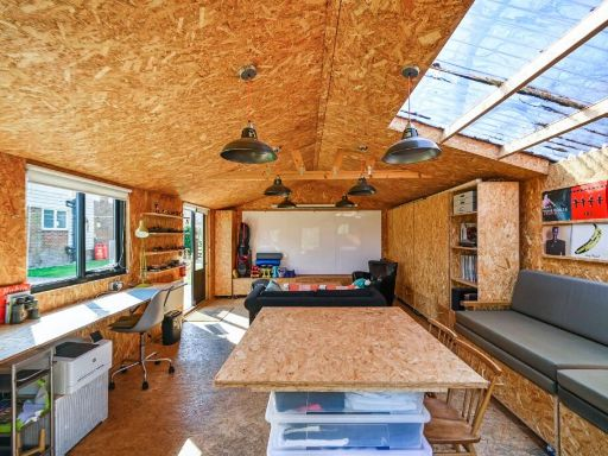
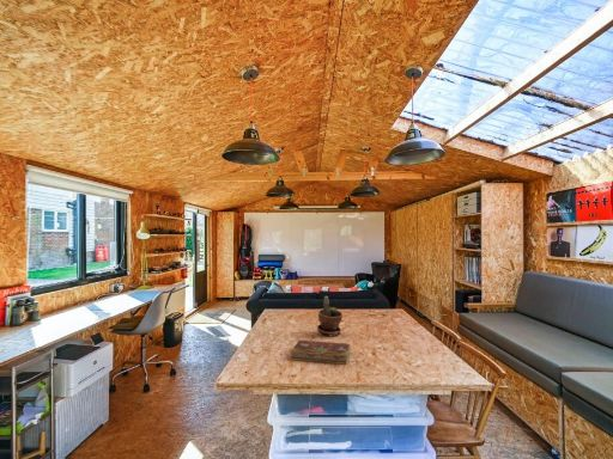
+ potted plant [316,295,344,337]
+ book [290,339,351,366]
